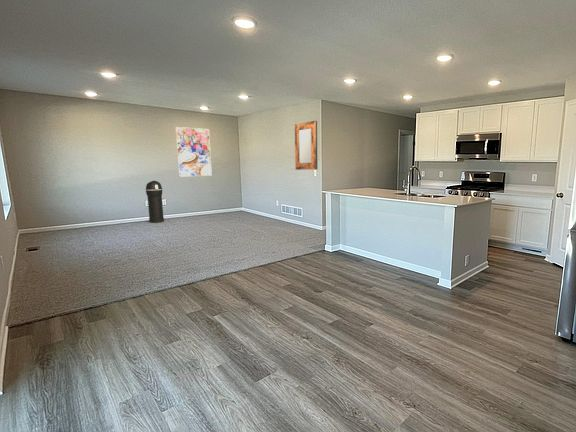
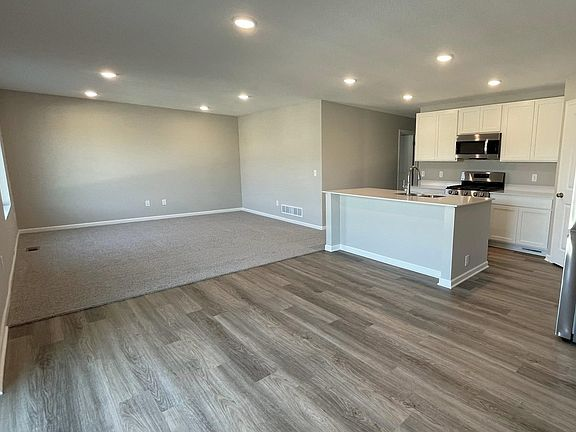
- home mirror [294,120,318,171]
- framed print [175,126,213,178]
- trash can [145,180,165,224]
